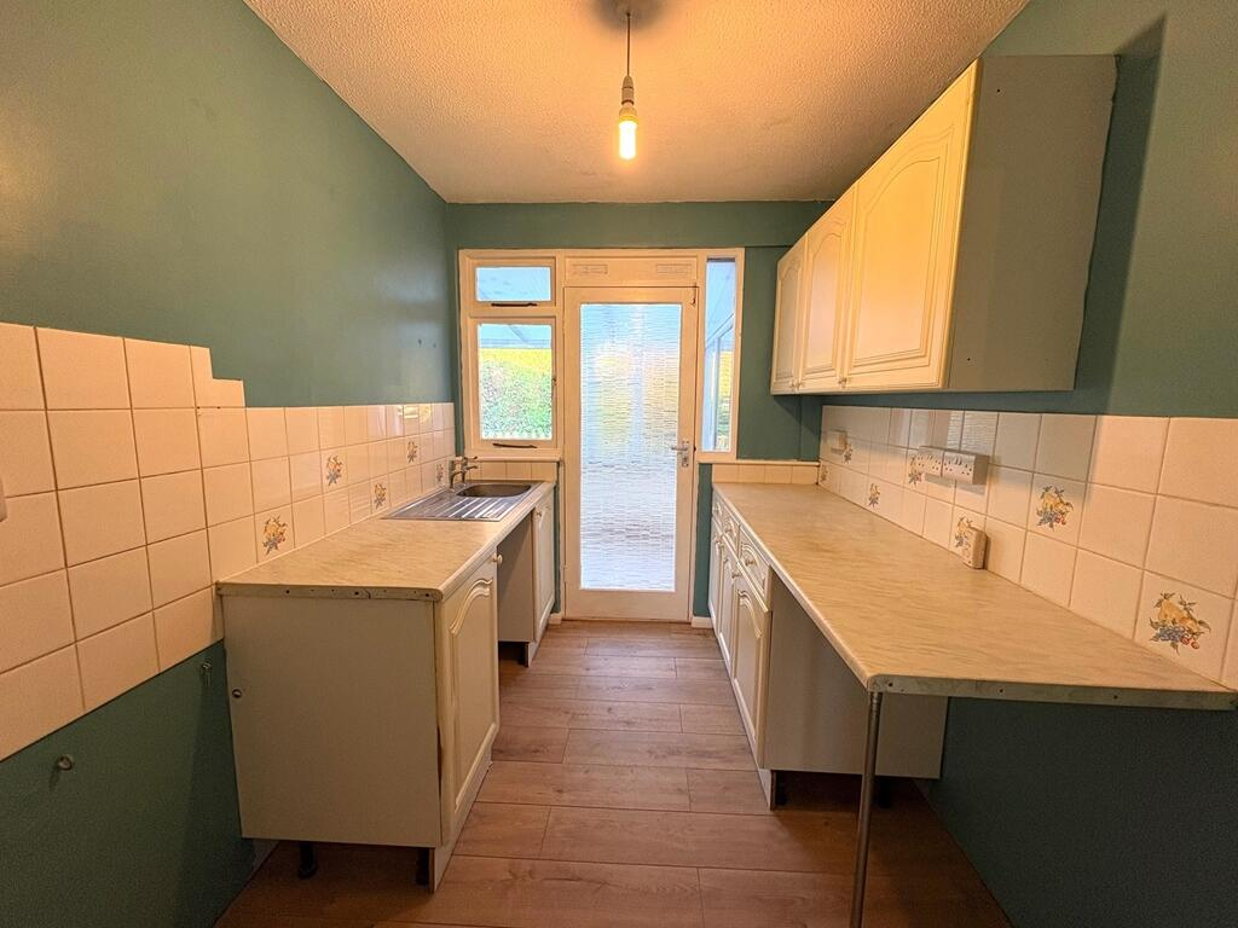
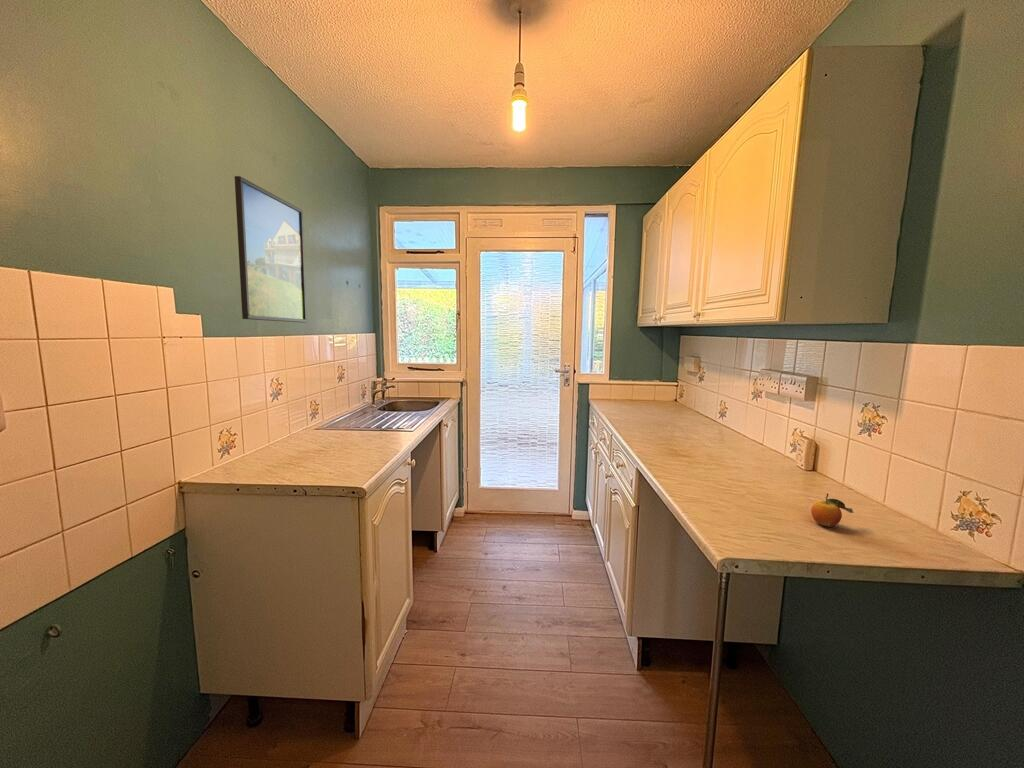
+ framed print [234,175,308,324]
+ fruit [810,493,855,528]
